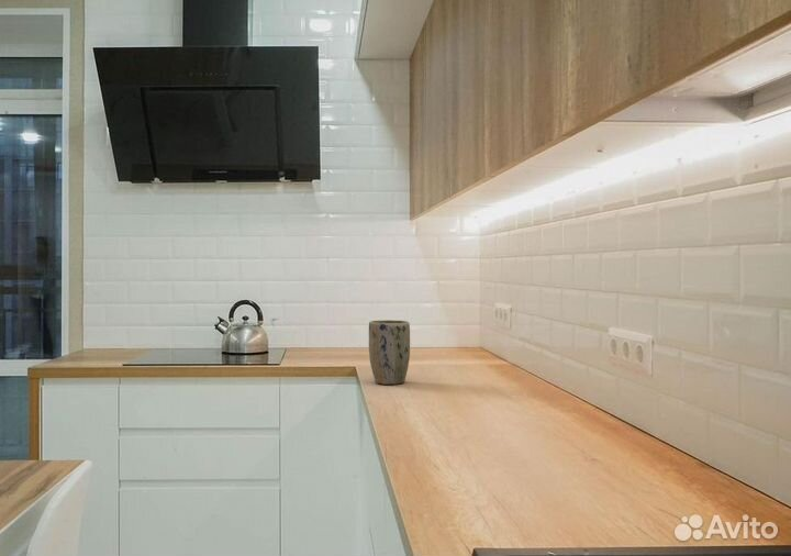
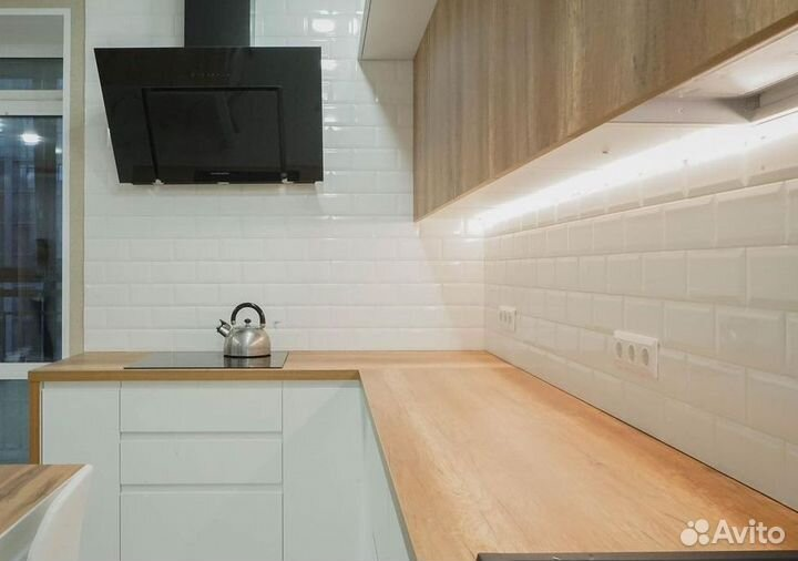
- plant pot [368,319,411,386]
